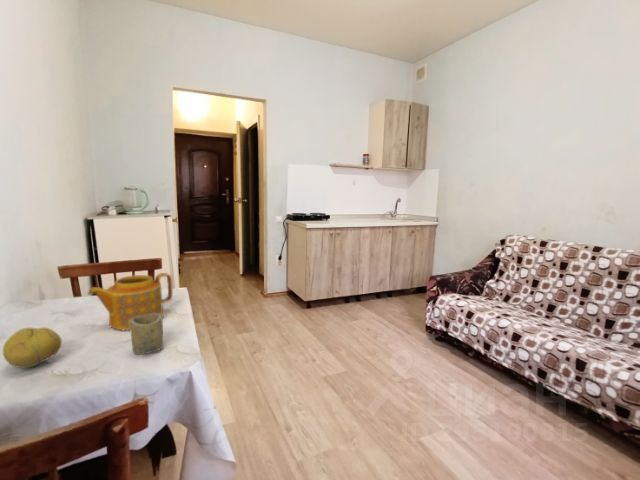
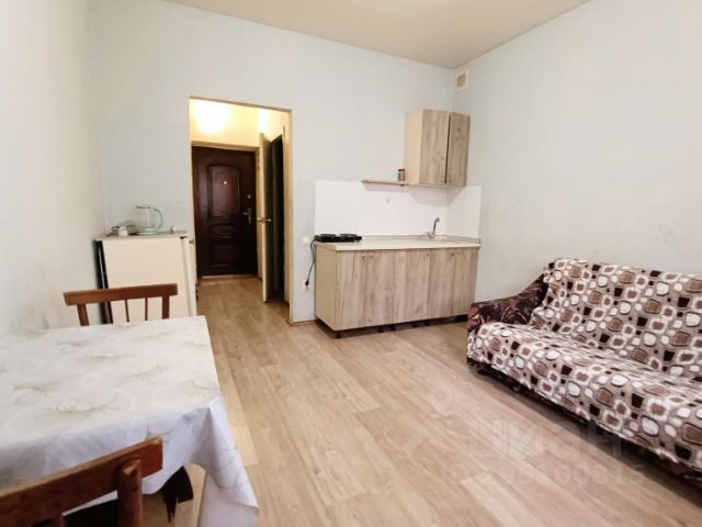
- cup [130,314,164,356]
- teapot [87,272,174,331]
- fruit [2,326,63,369]
